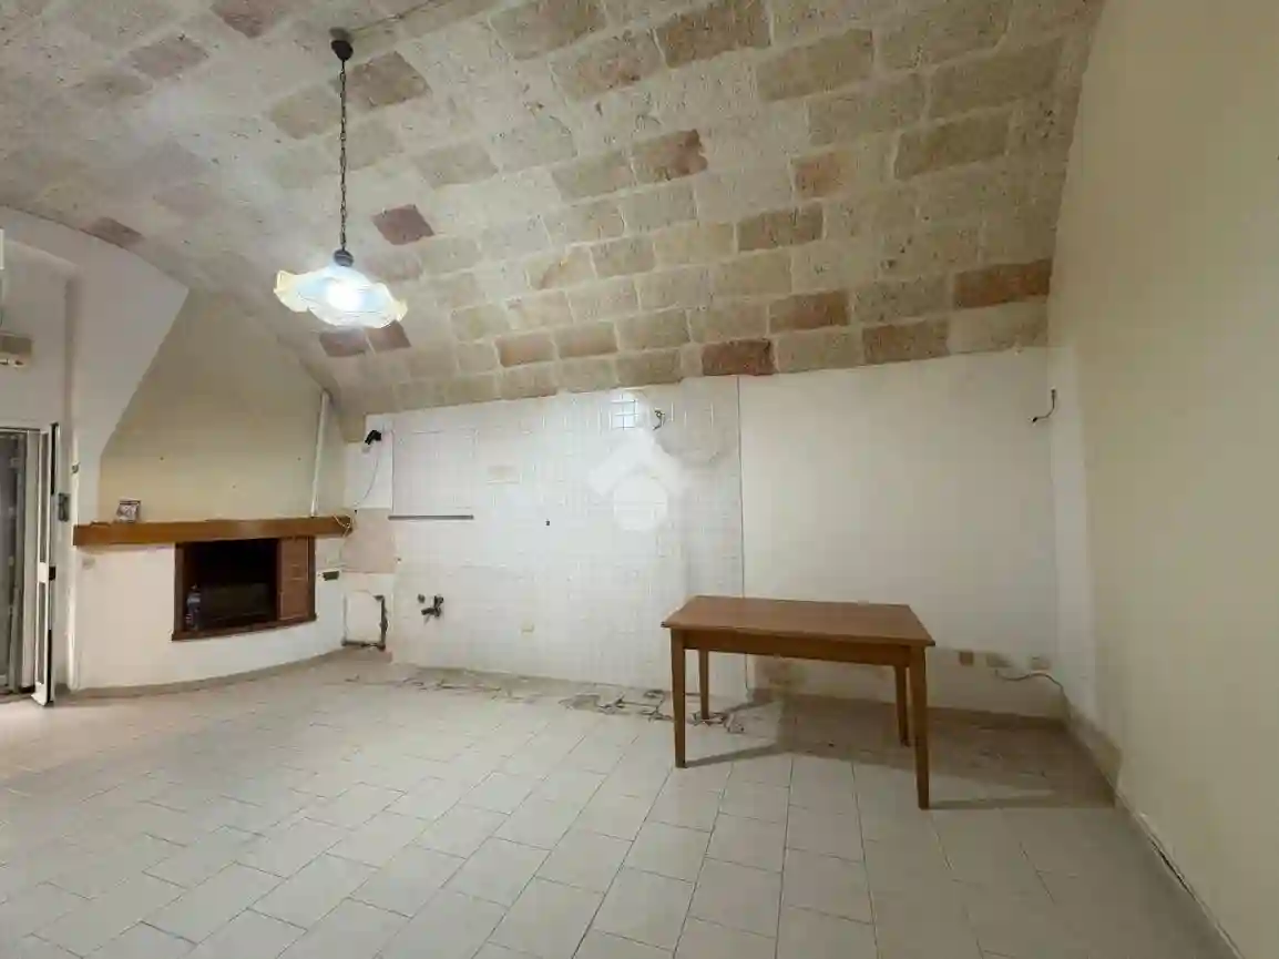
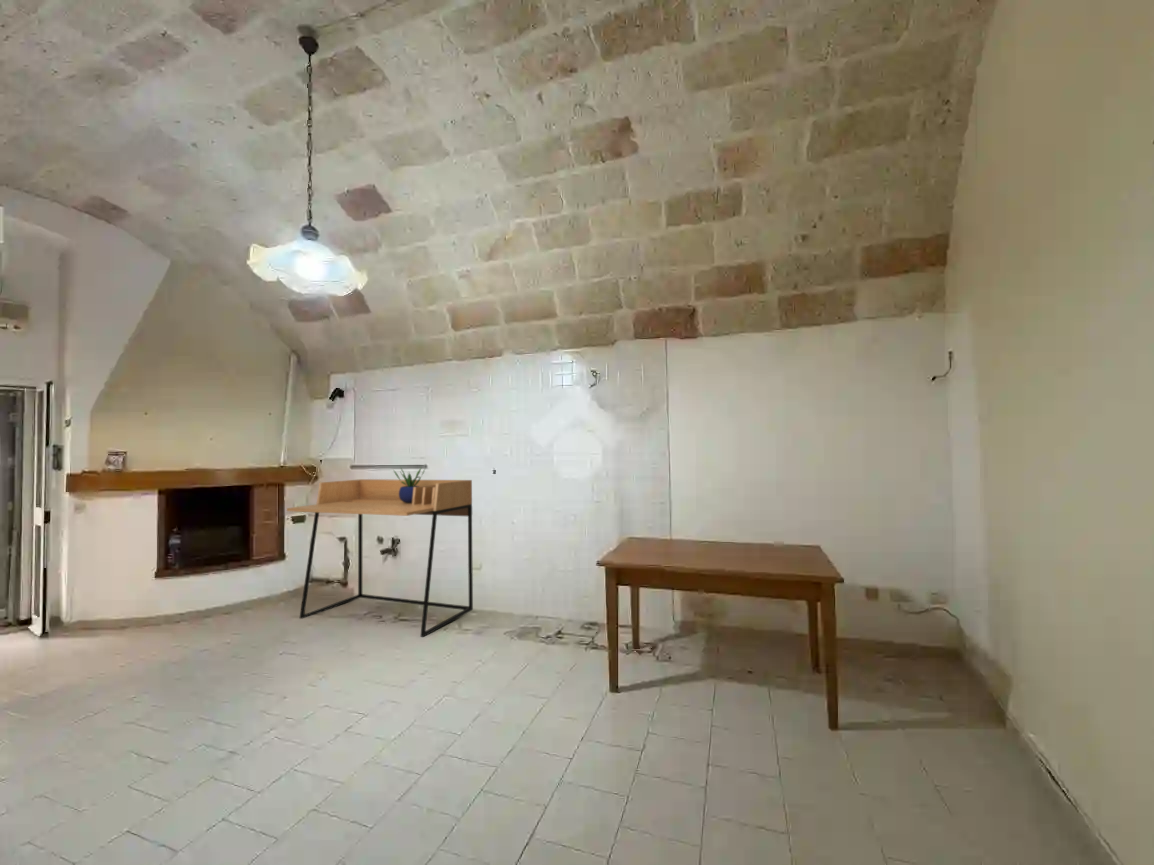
+ desk [286,478,474,638]
+ potted plant [392,466,426,503]
